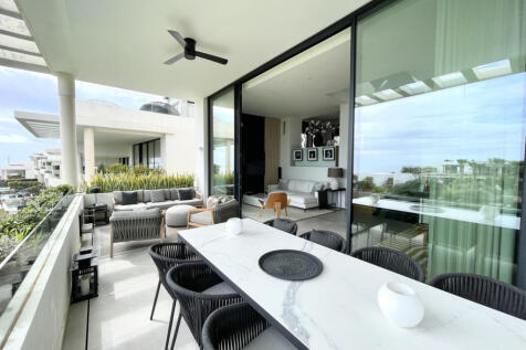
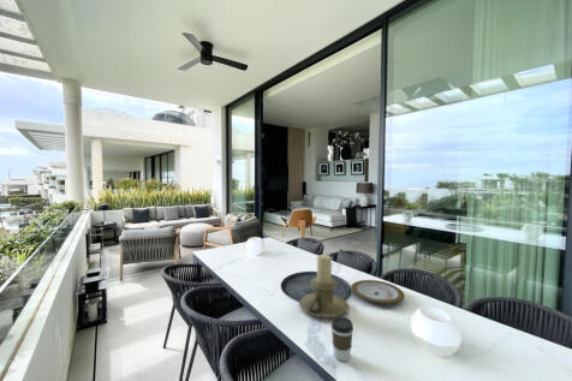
+ candle holder [298,254,350,319]
+ coffee cup [330,316,354,363]
+ plate [350,279,405,305]
